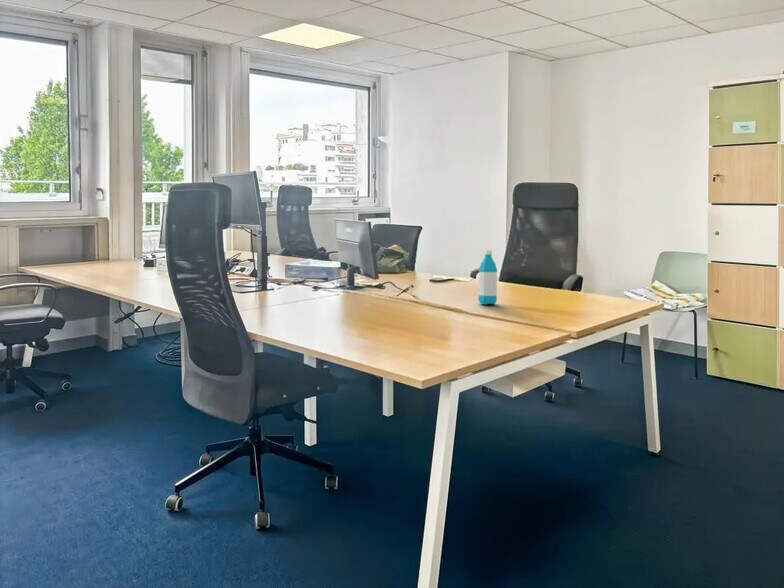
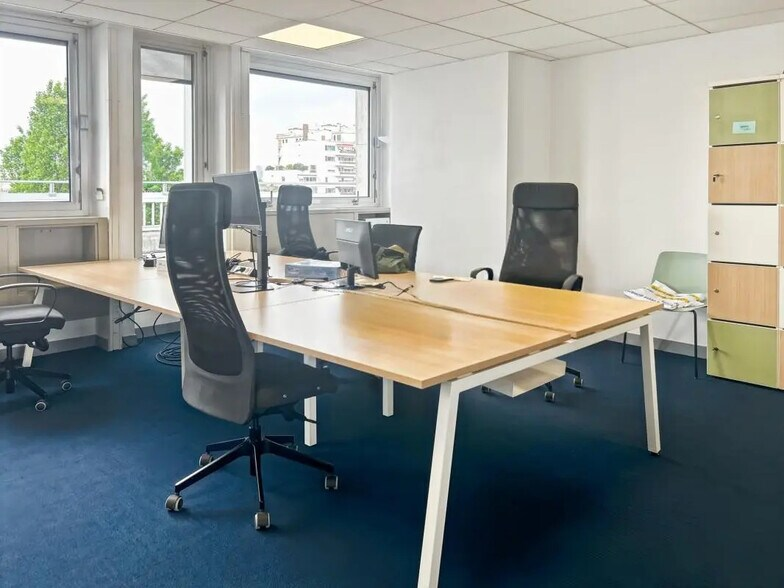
- water bottle [477,250,498,305]
